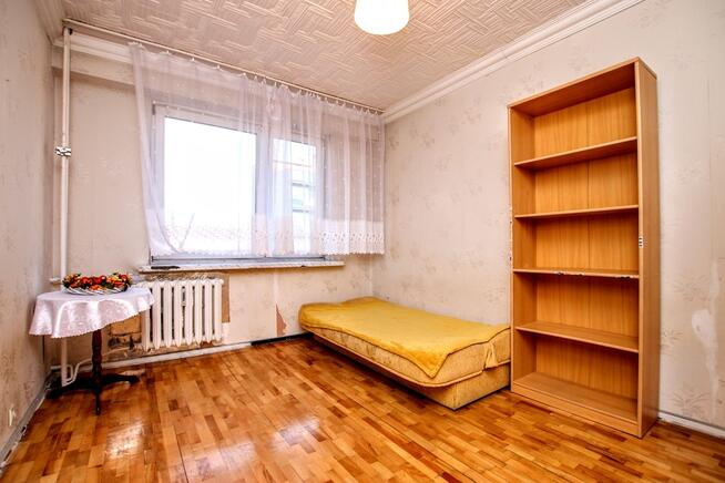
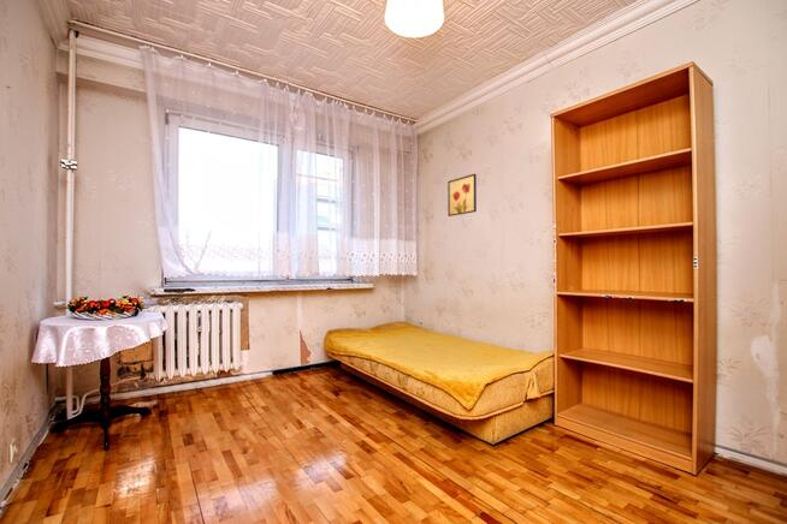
+ wall art [446,173,478,218]
